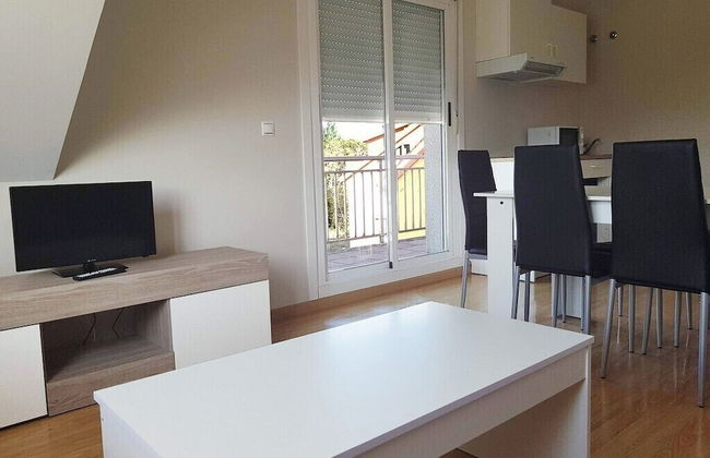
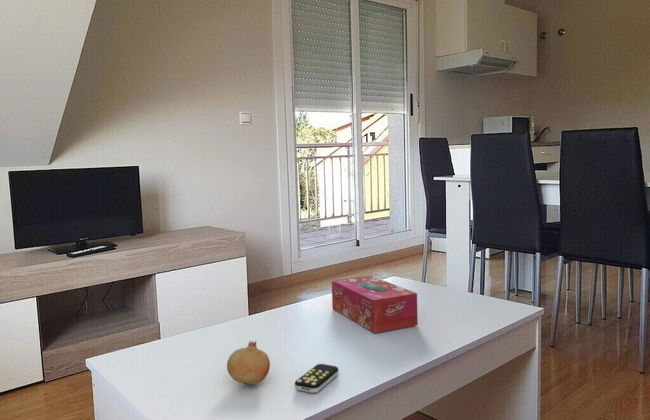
+ remote control [294,363,340,394]
+ tissue box [331,275,418,334]
+ fruit [226,340,271,386]
